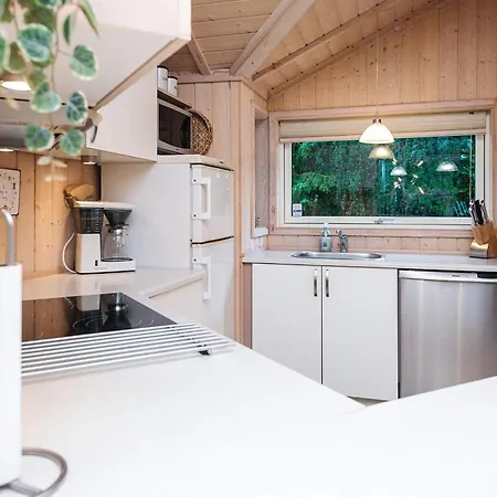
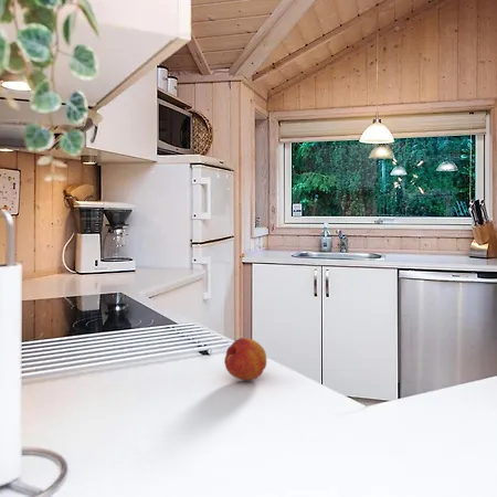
+ fruit [223,337,267,381]
